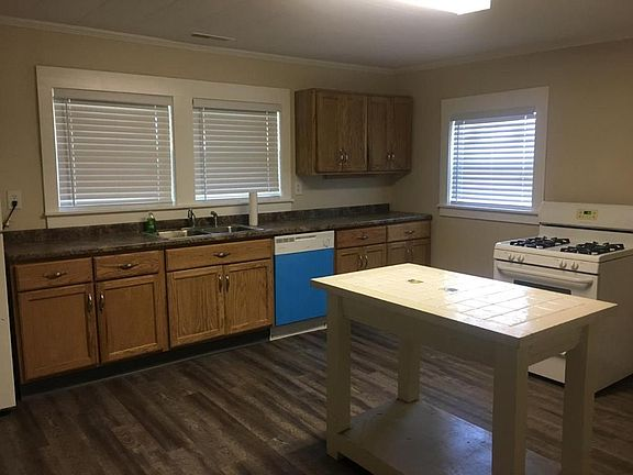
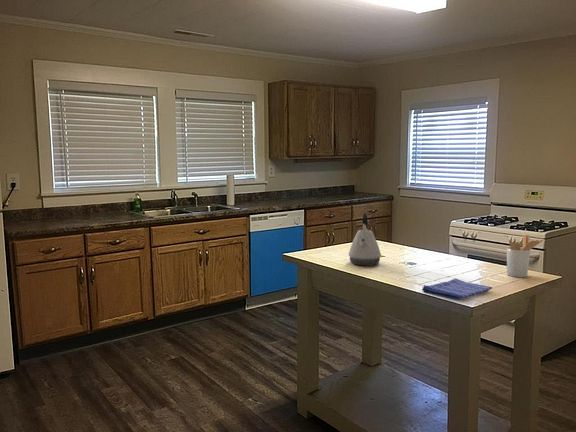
+ utensil holder [506,234,544,278]
+ kettle [348,212,382,267]
+ dish towel [421,277,493,301]
